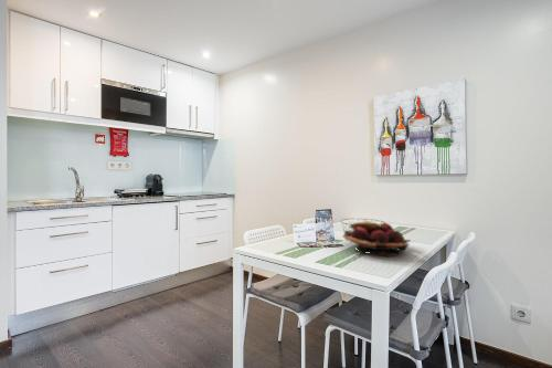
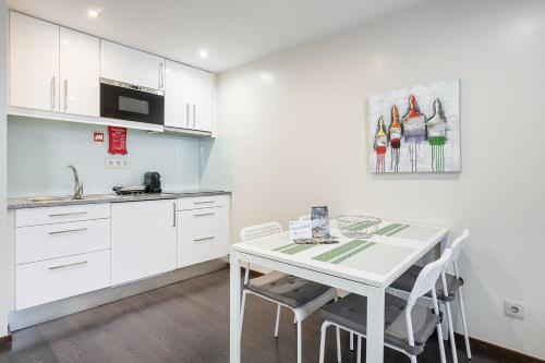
- fruit basket [341,220,412,256]
